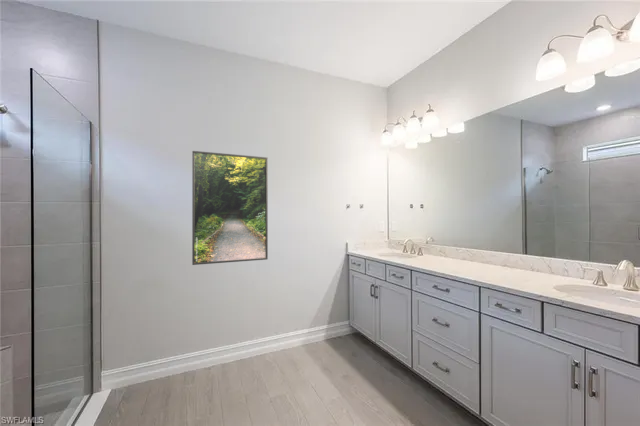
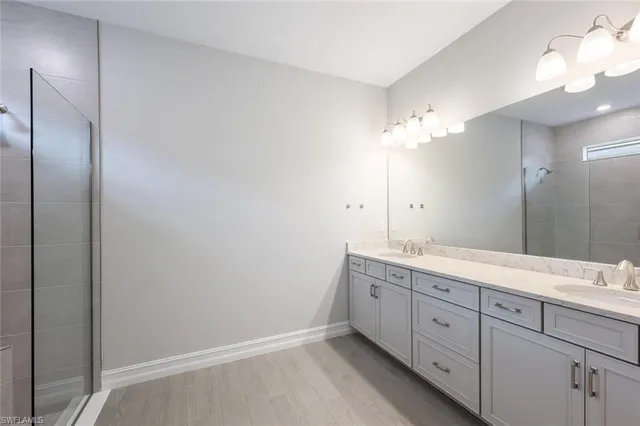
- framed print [191,150,269,266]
